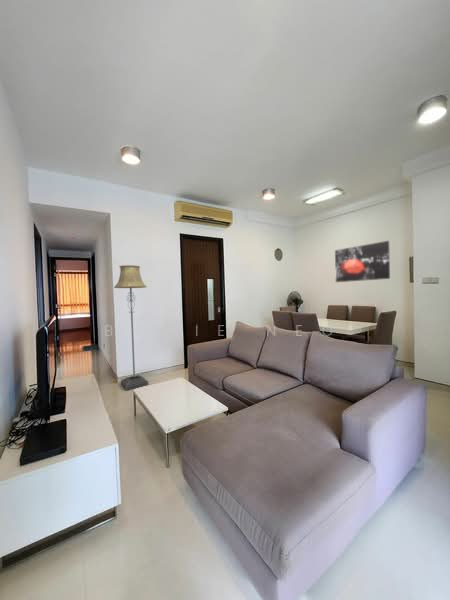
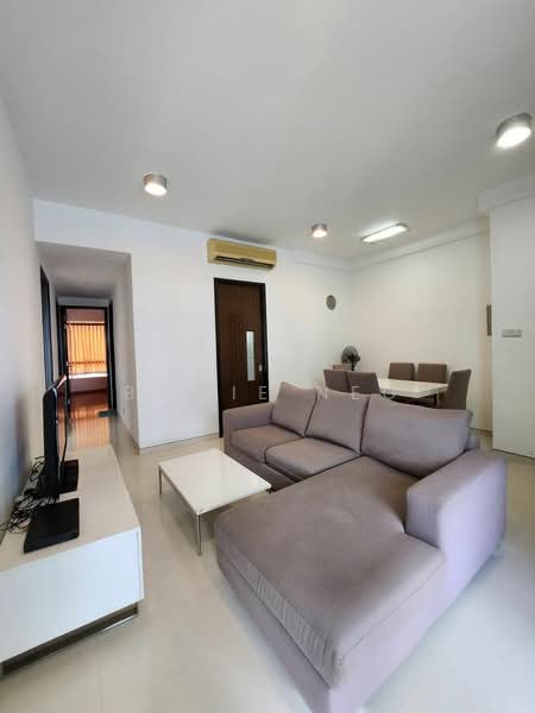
- floor lamp [113,264,150,391]
- wall art [334,240,391,283]
